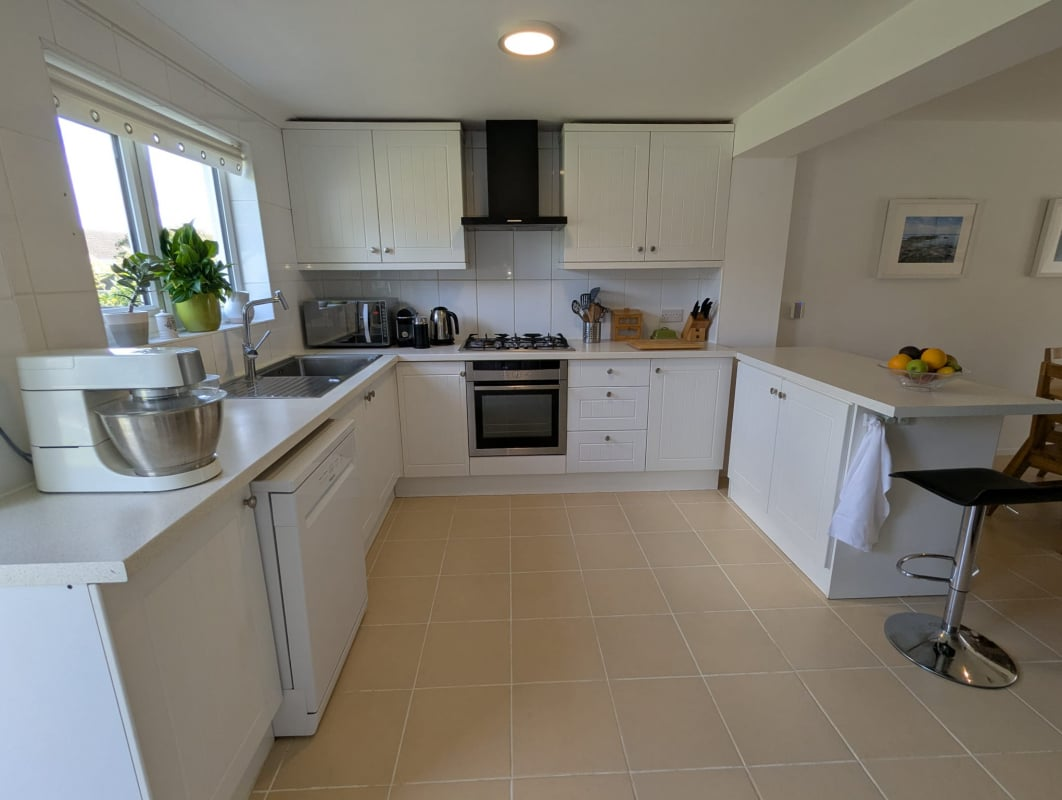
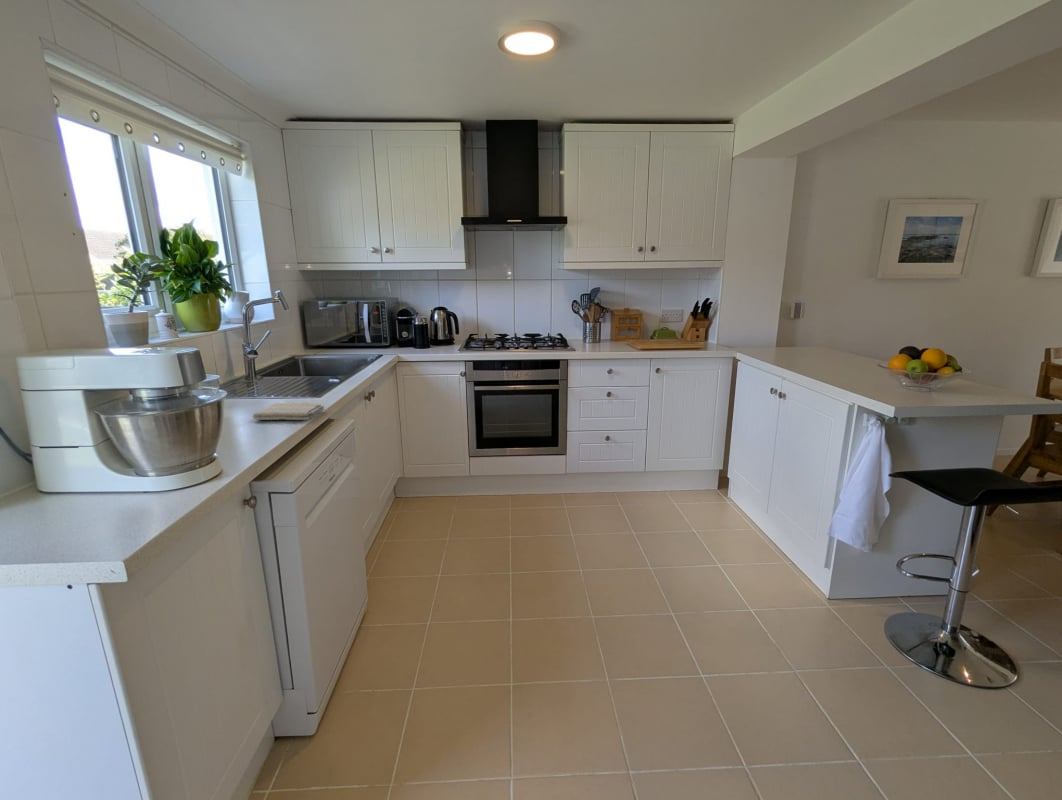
+ washcloth [252,401,325,421]
